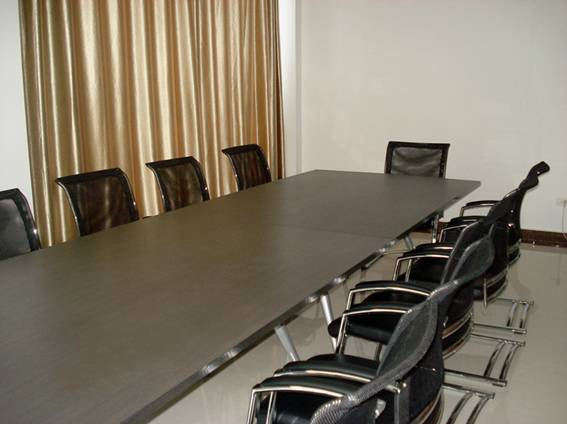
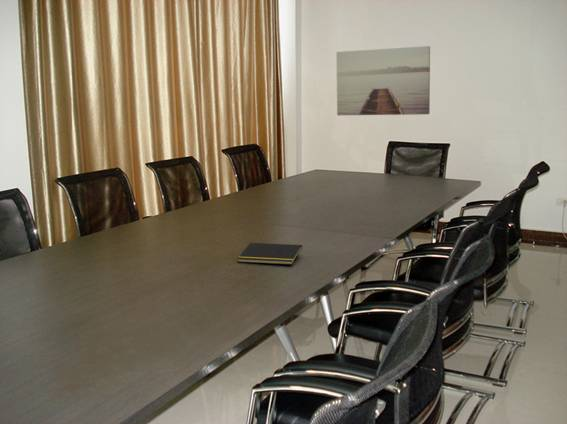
+ wall art [335,45,431,116]
+ notepad [237,242,303,266]
